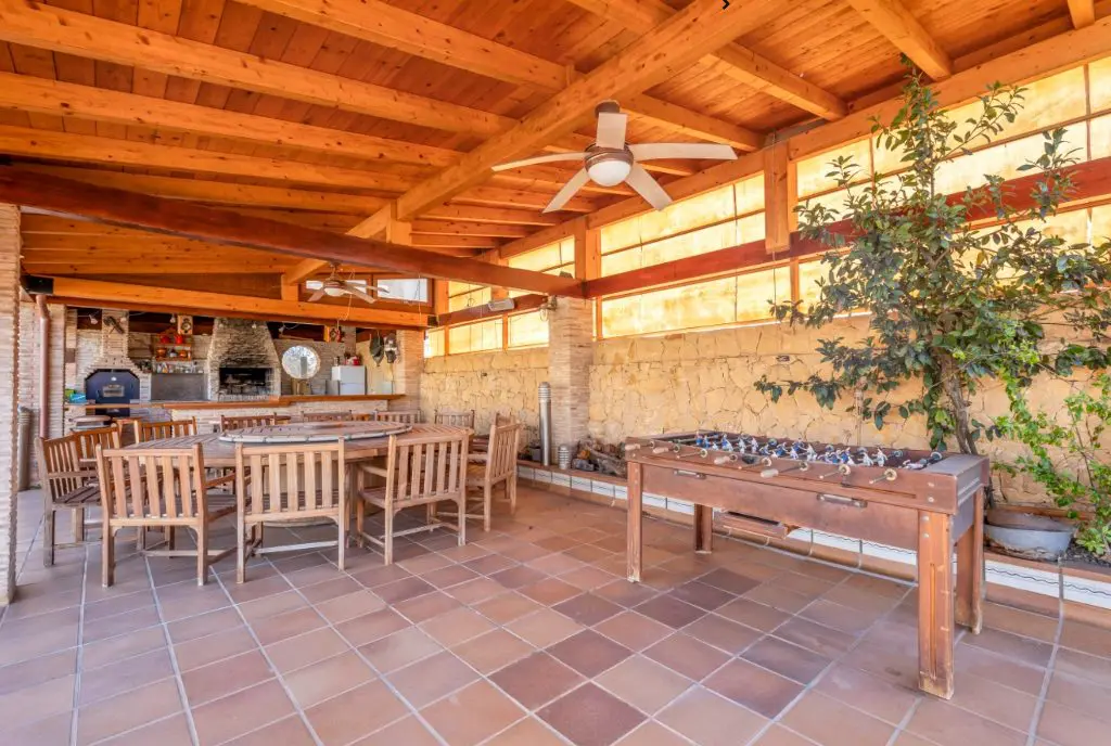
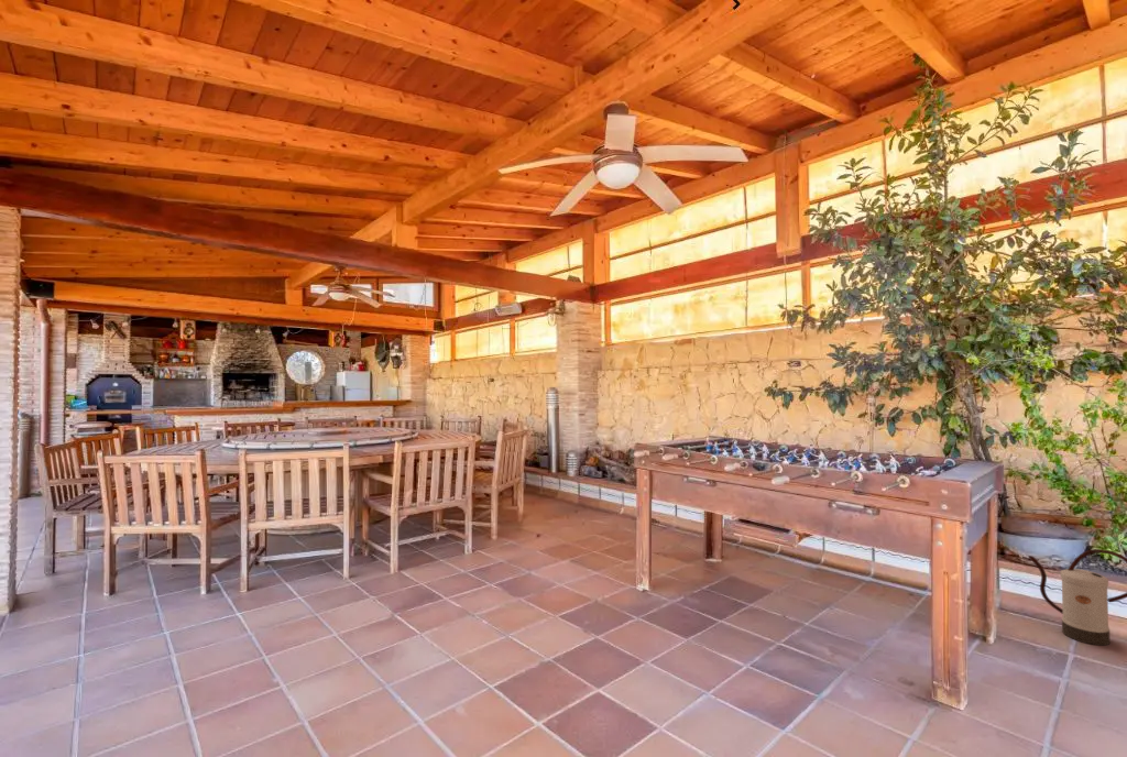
+ watering can [1027,548,1127,646]
